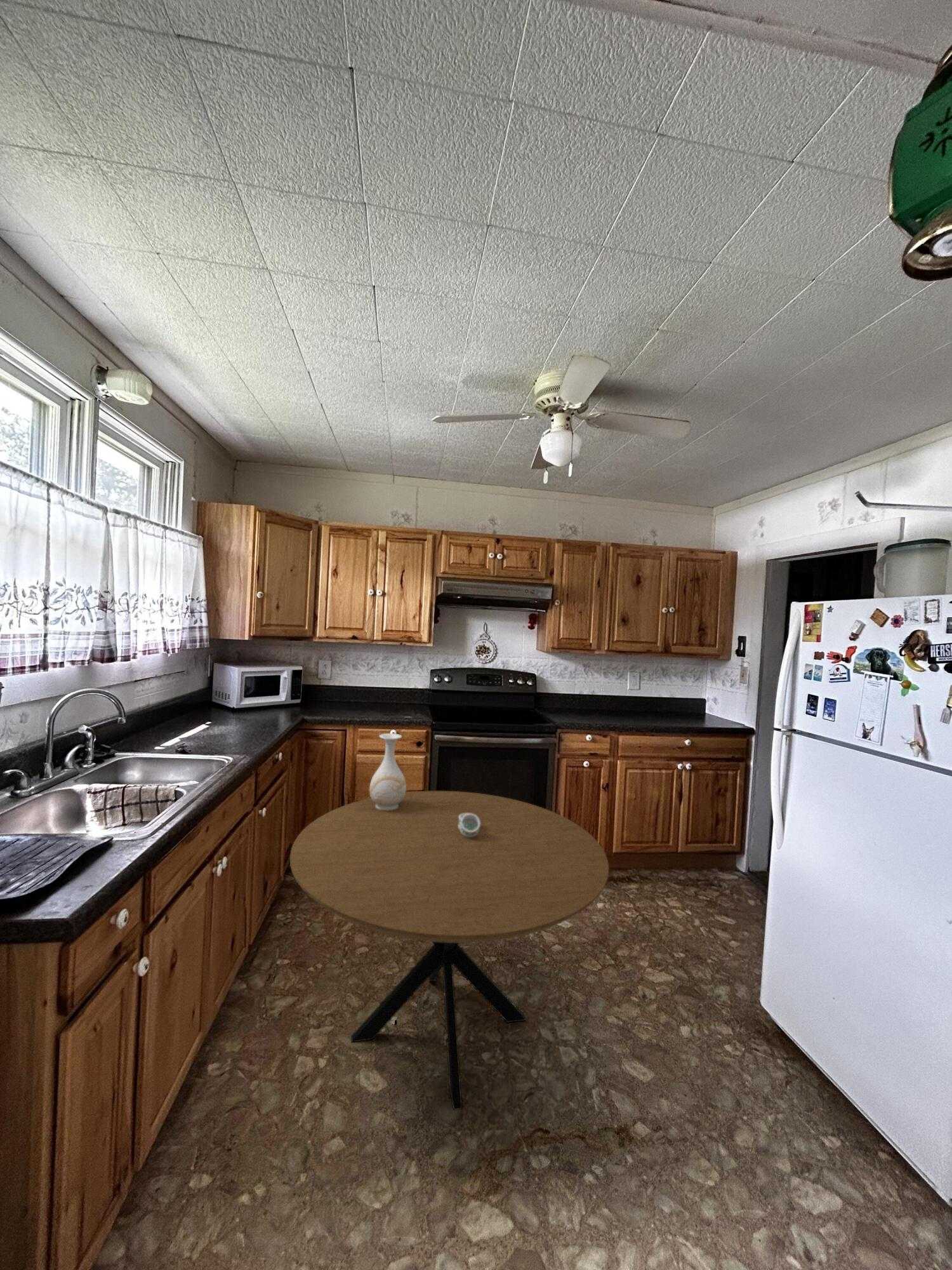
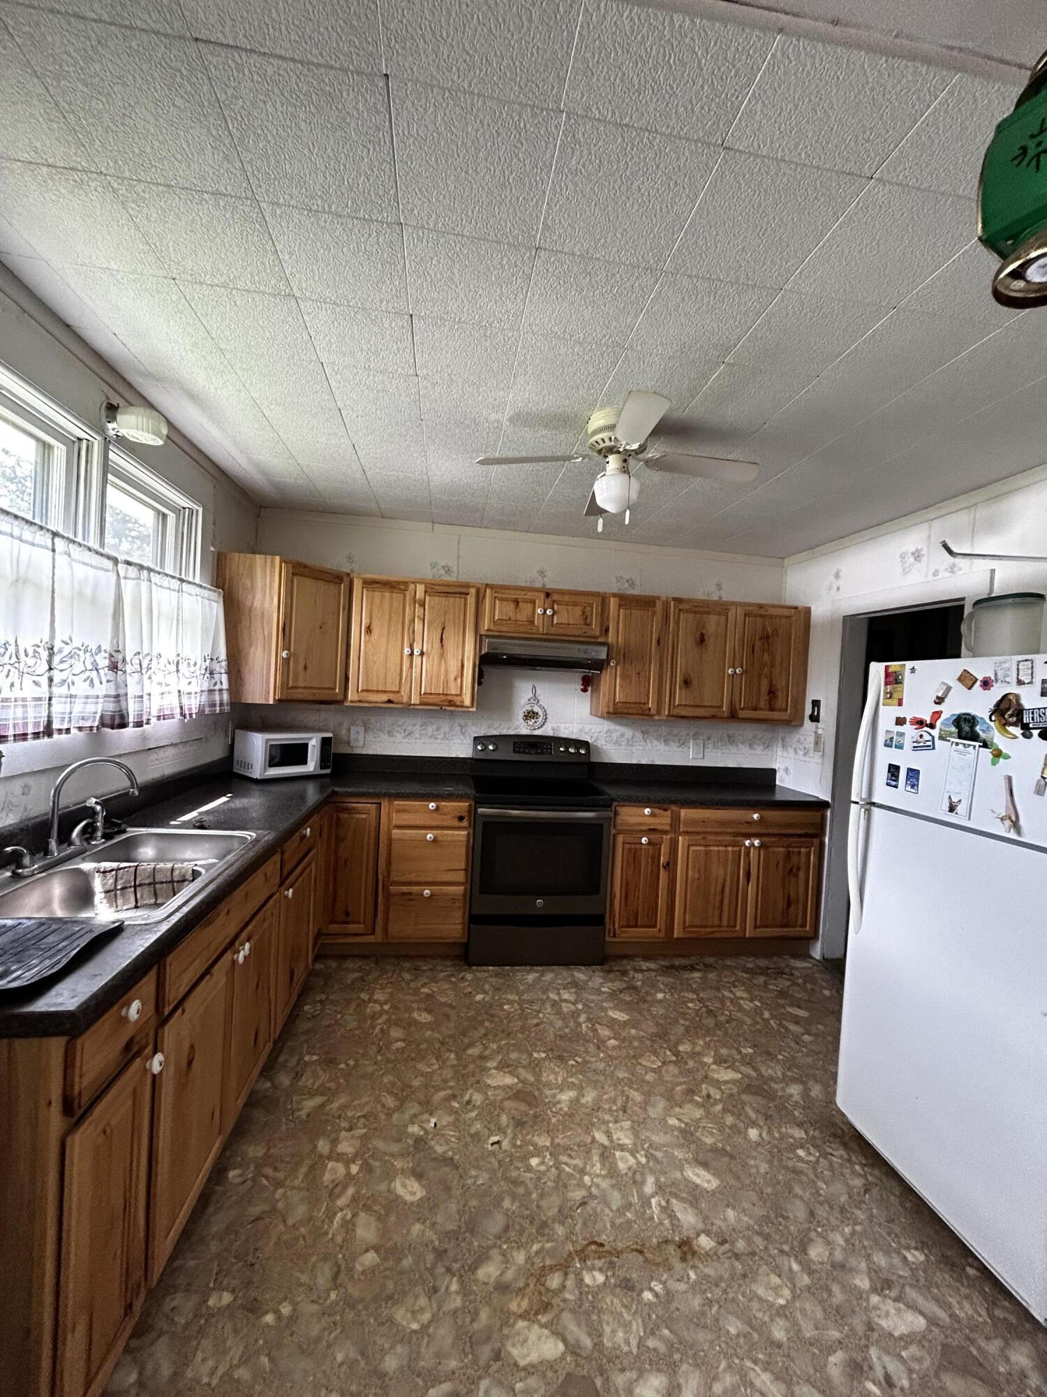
- vase [369,733,407,810]
- dining table [289,791,609,1111]
- napkin ring [458,813,480,838]
